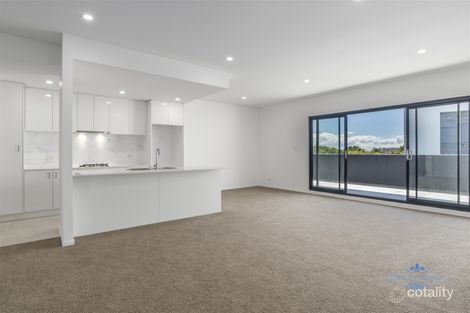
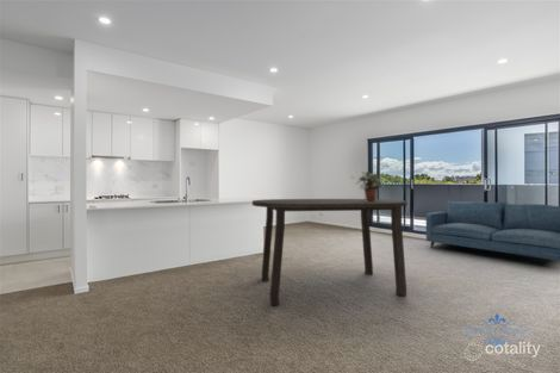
+ sofa [425,199,560,262]
+ dining table [251,198,407,306]
+ potted plant [354,170,385,201]
